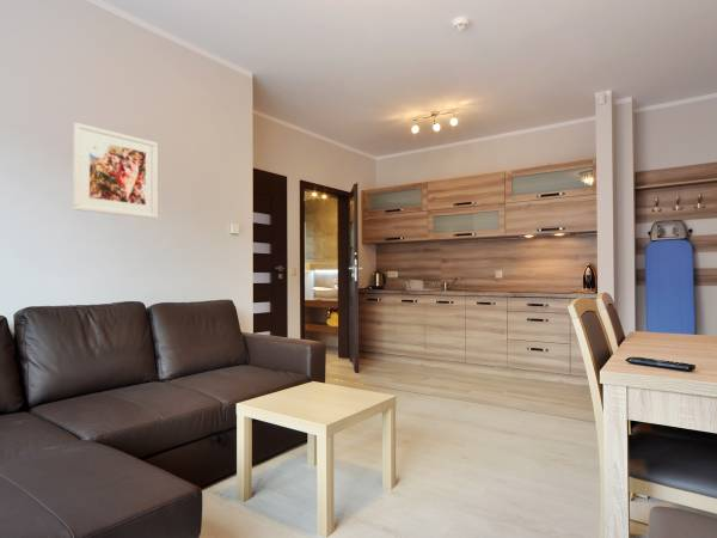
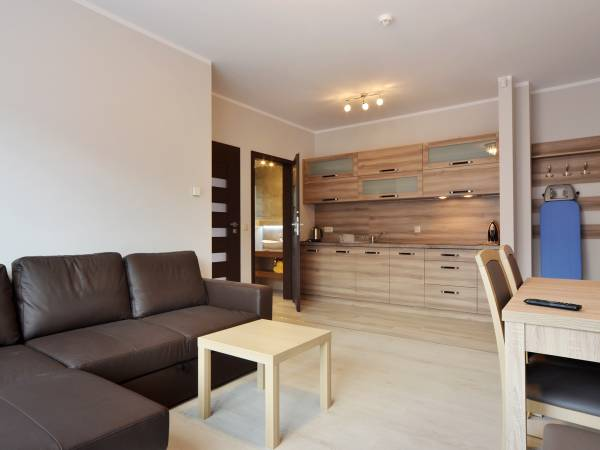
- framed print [73,122,159,220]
